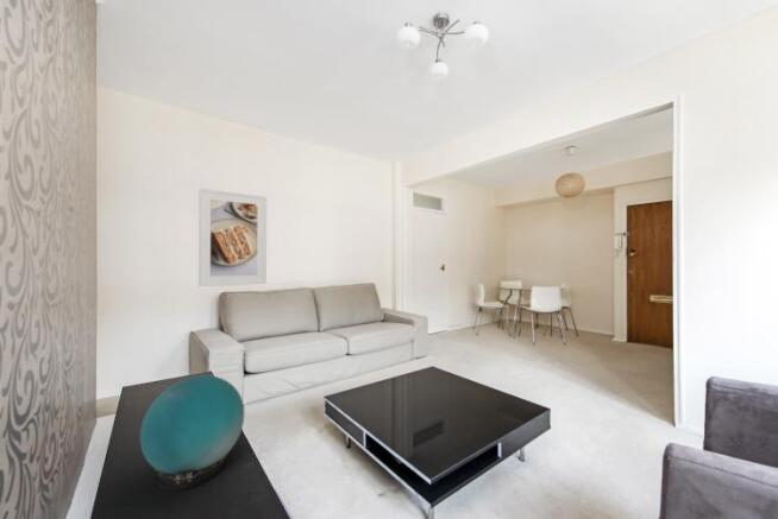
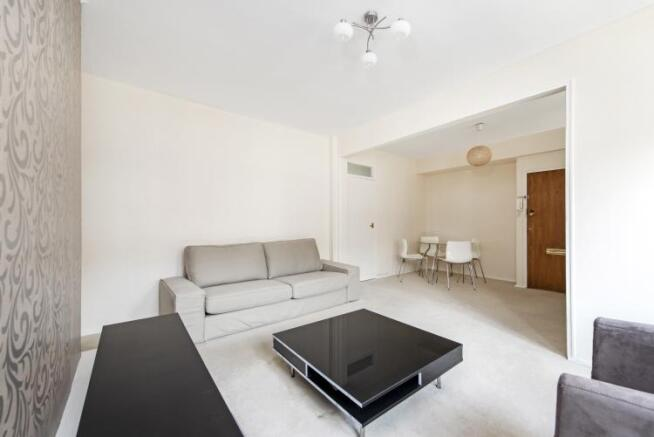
- decorative orb [139,374,245,492]
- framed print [197,188,268,287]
